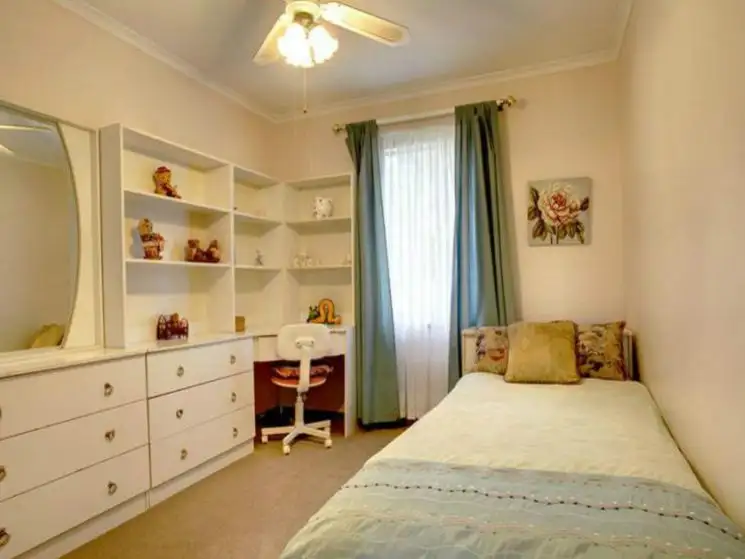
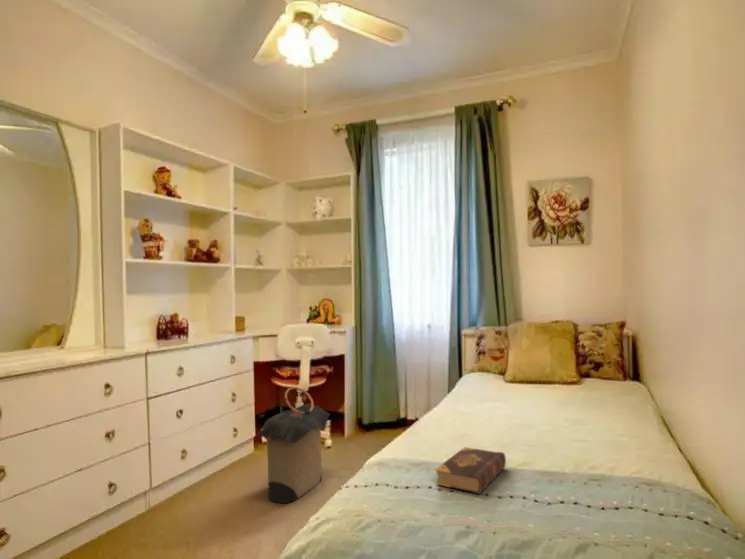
+ laundry hamper [255,386,331,504]
+ book [434,446,507,495]
